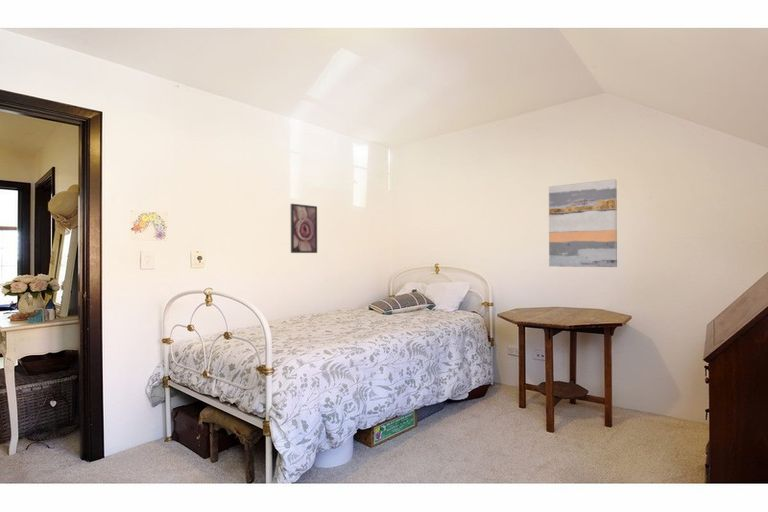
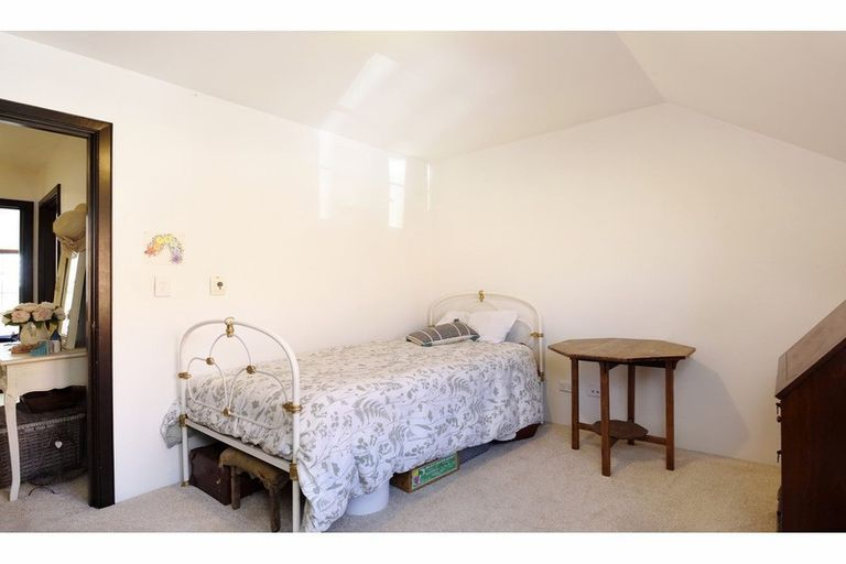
- wall art [548,178,618,268]
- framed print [290,203,318,254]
